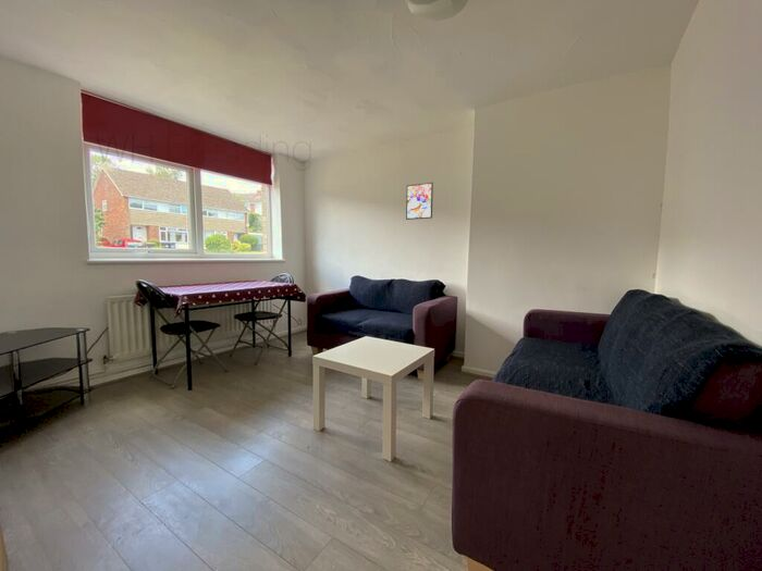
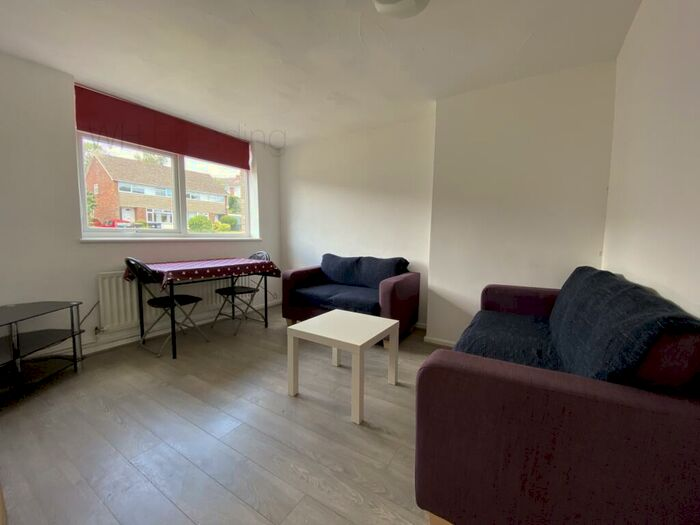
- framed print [405,181,434,221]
